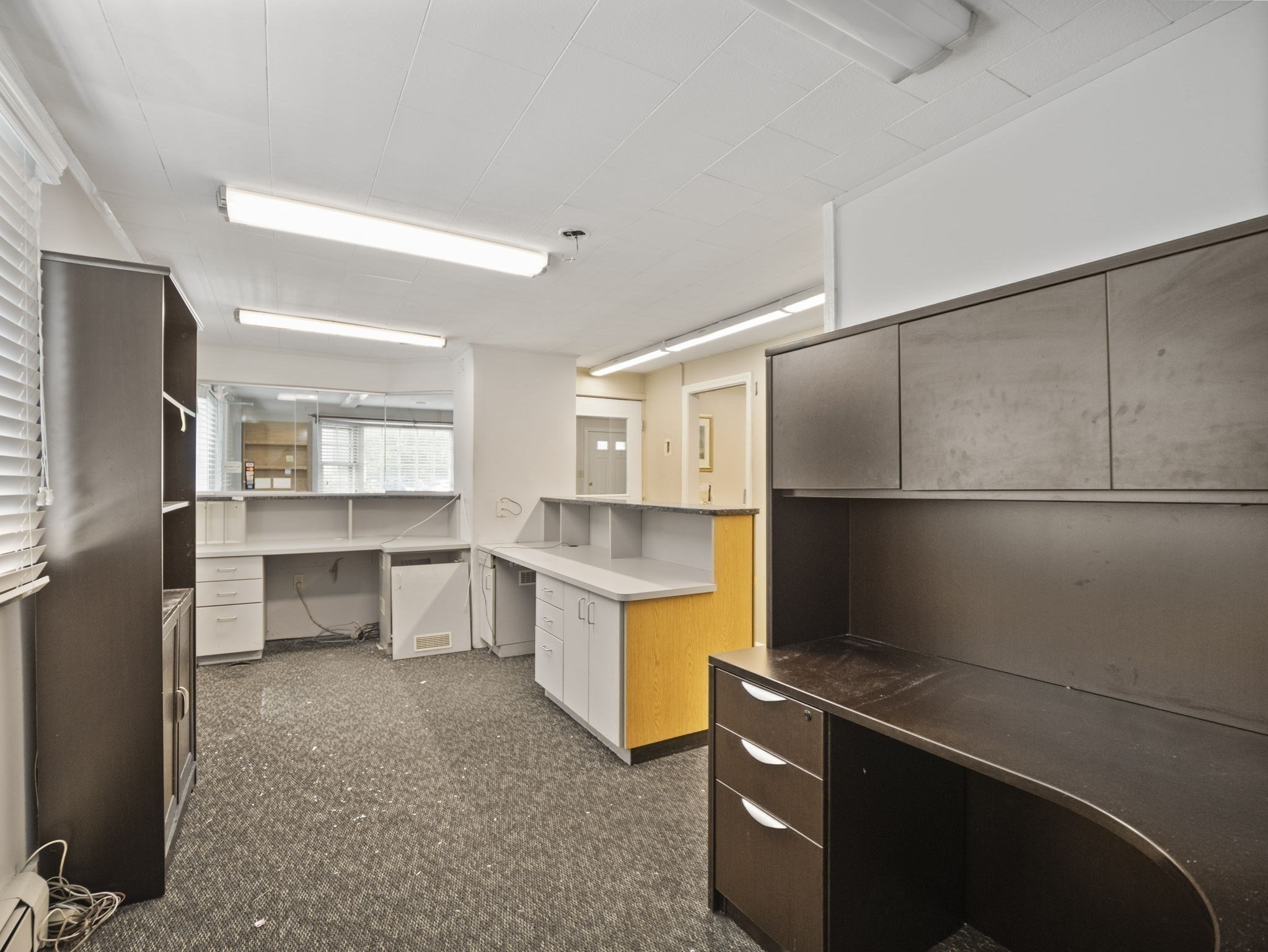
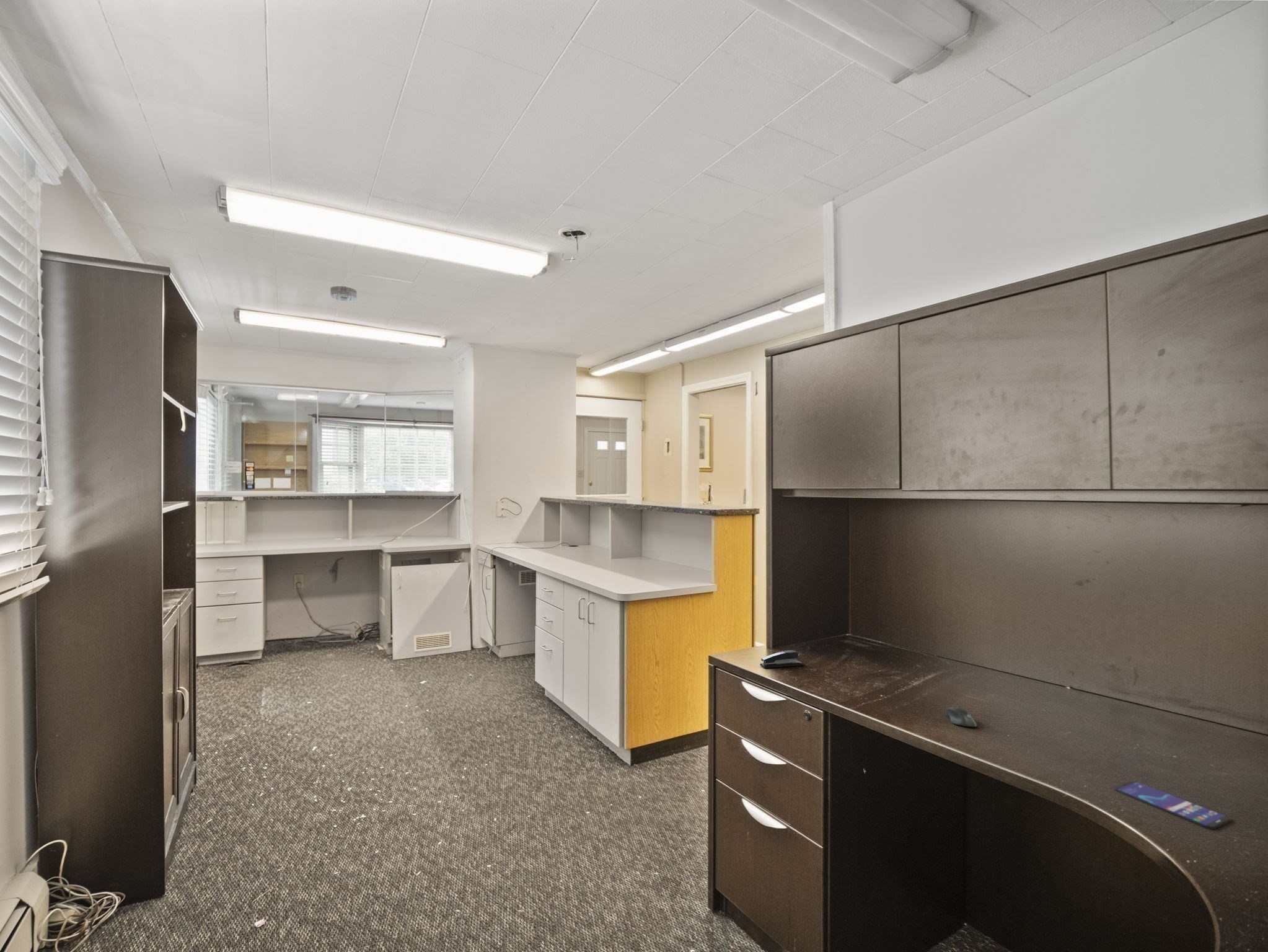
+ smartphone [1112,780,1231,830]
+ stapler [759,650,805,669]
+ smoke detector [330,286,358,302]
+ computer mouse [944,707,977,728]
